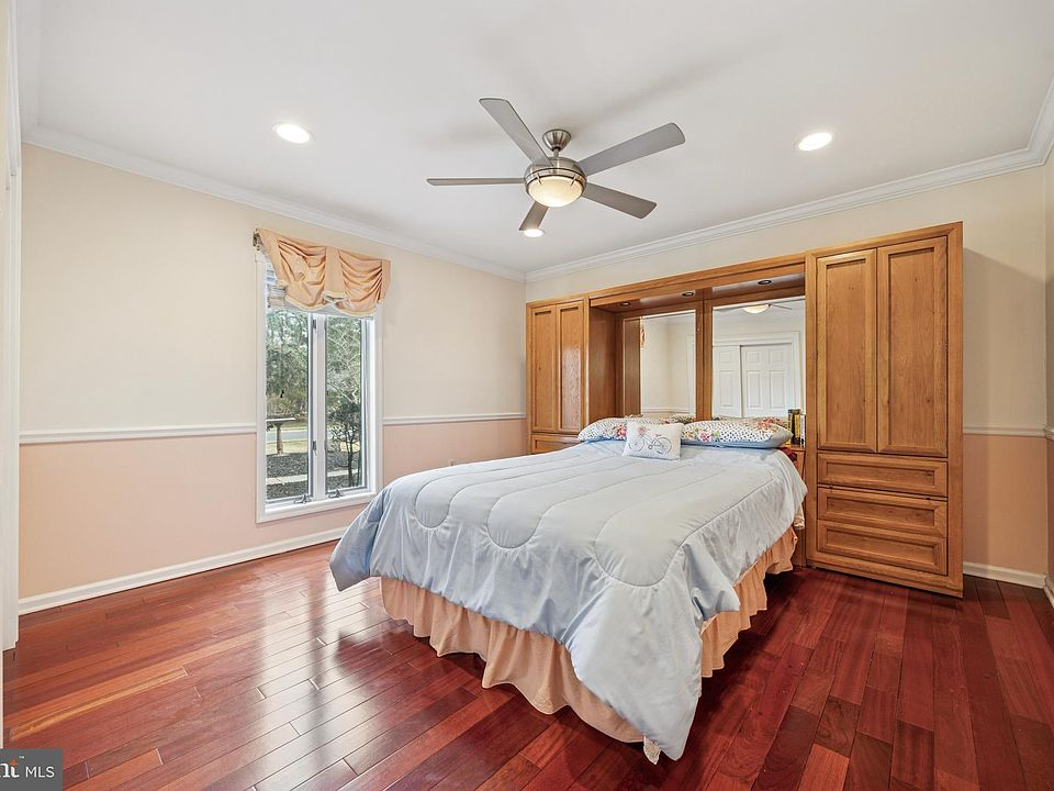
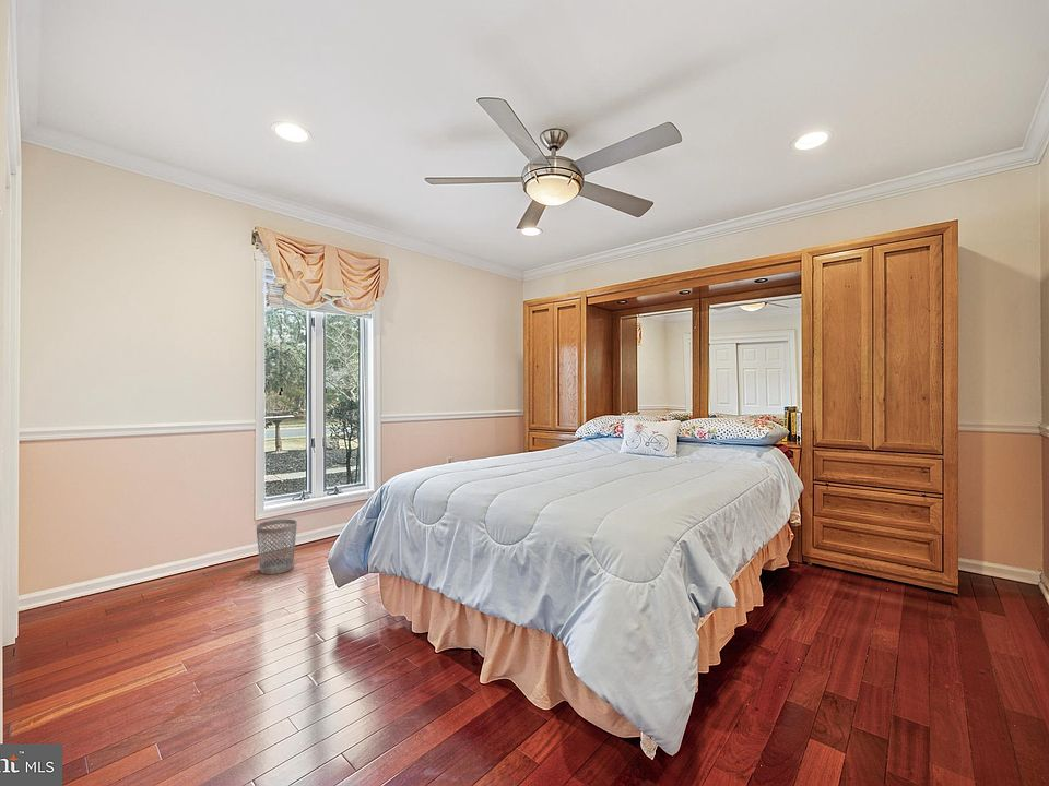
+ wastebasket [255,519,298,575]
